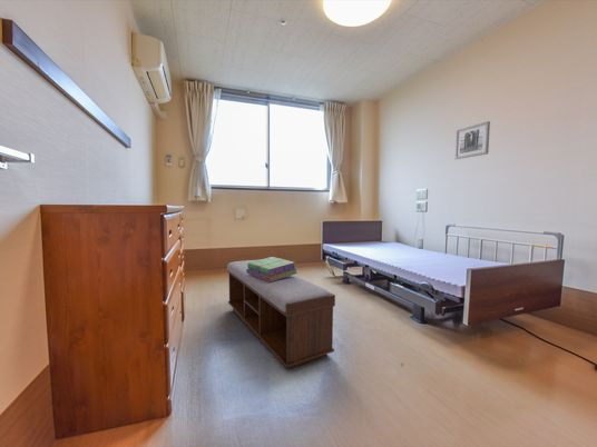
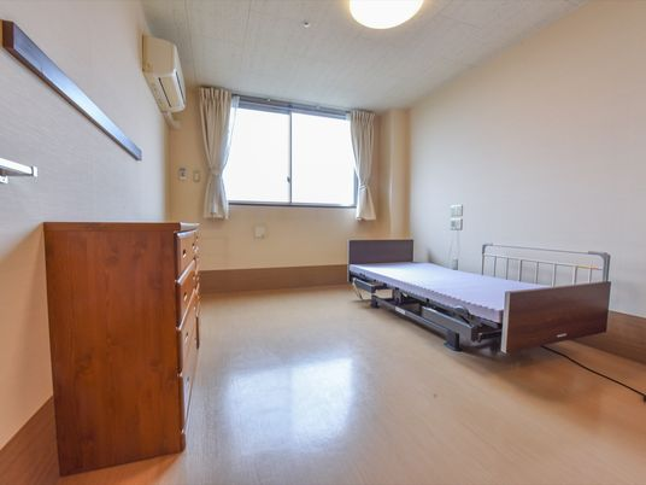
- stack of books [246,256,298,281]
- wall art [453,120,491,160]
- bench [226,259,336,370]
